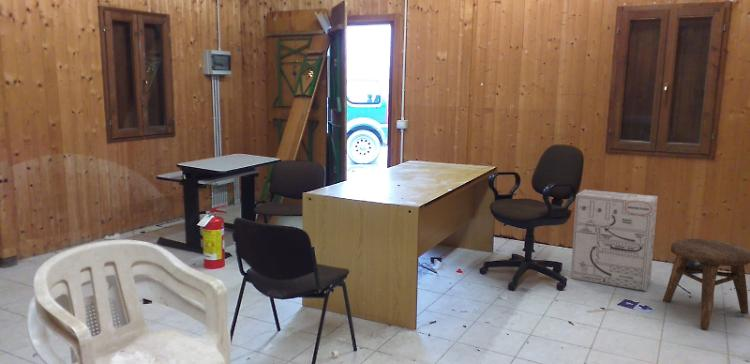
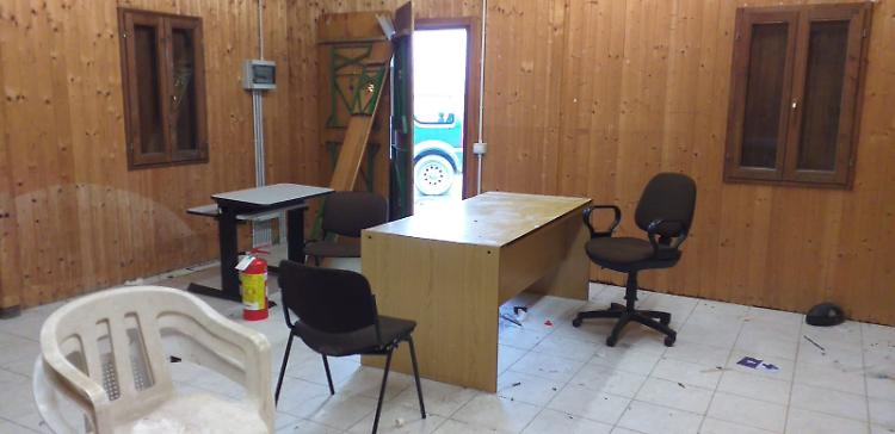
- stool [662,238,750,330]
- cardboard box [570,188,659,292]
